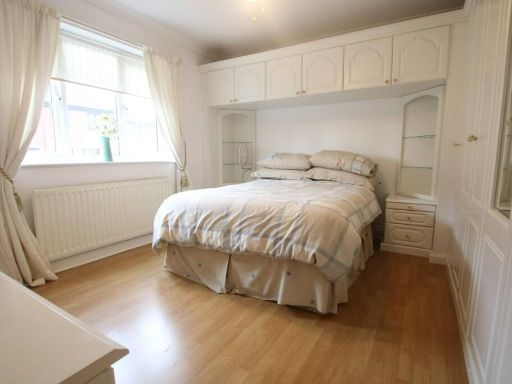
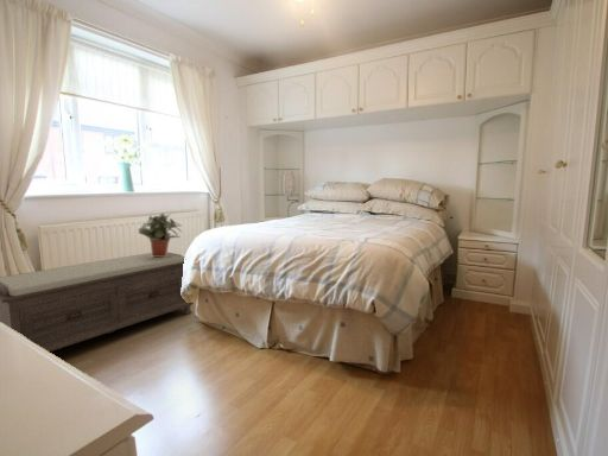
+ potted plant [138,213,184,256]
+ bench [0,251,195,353]
